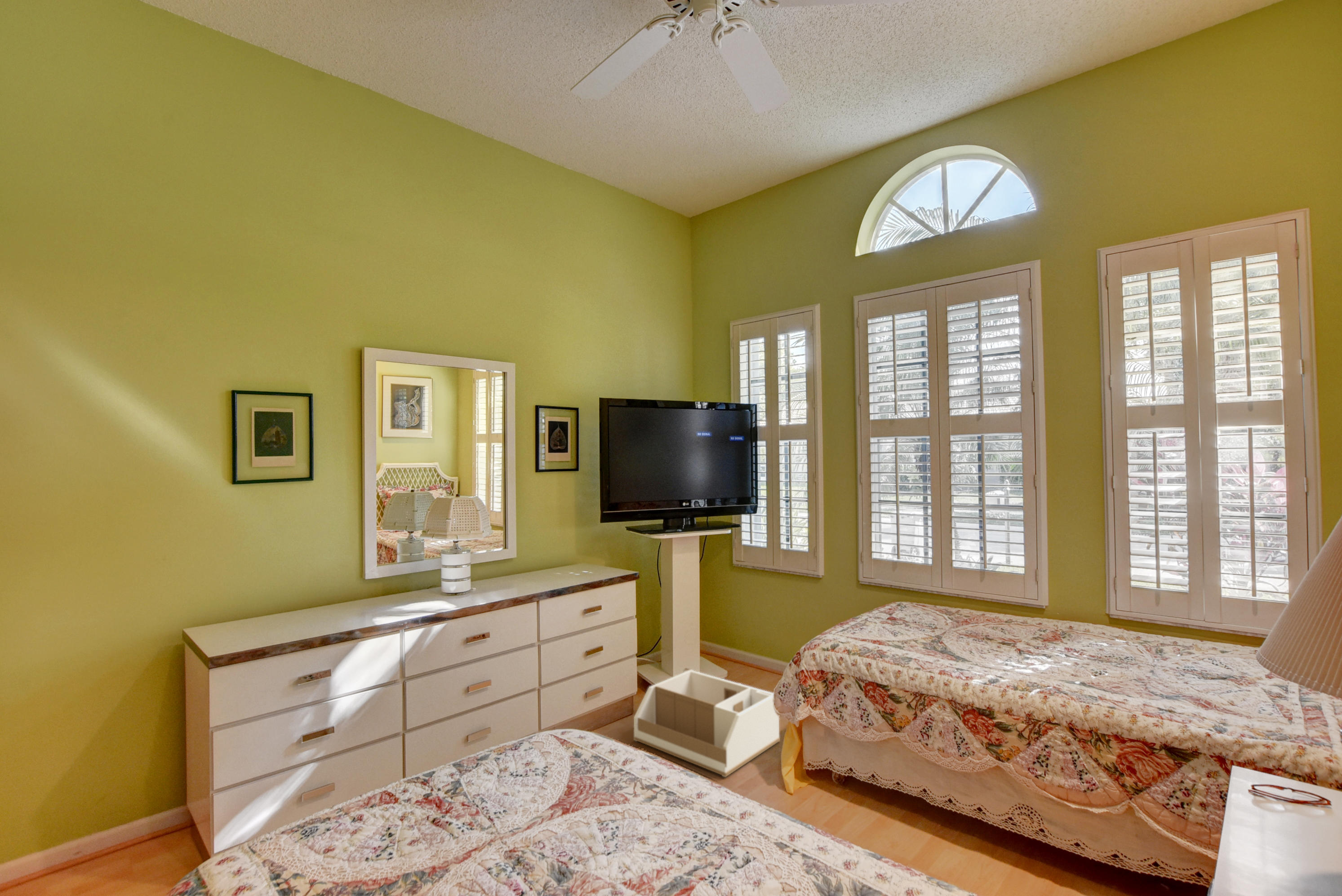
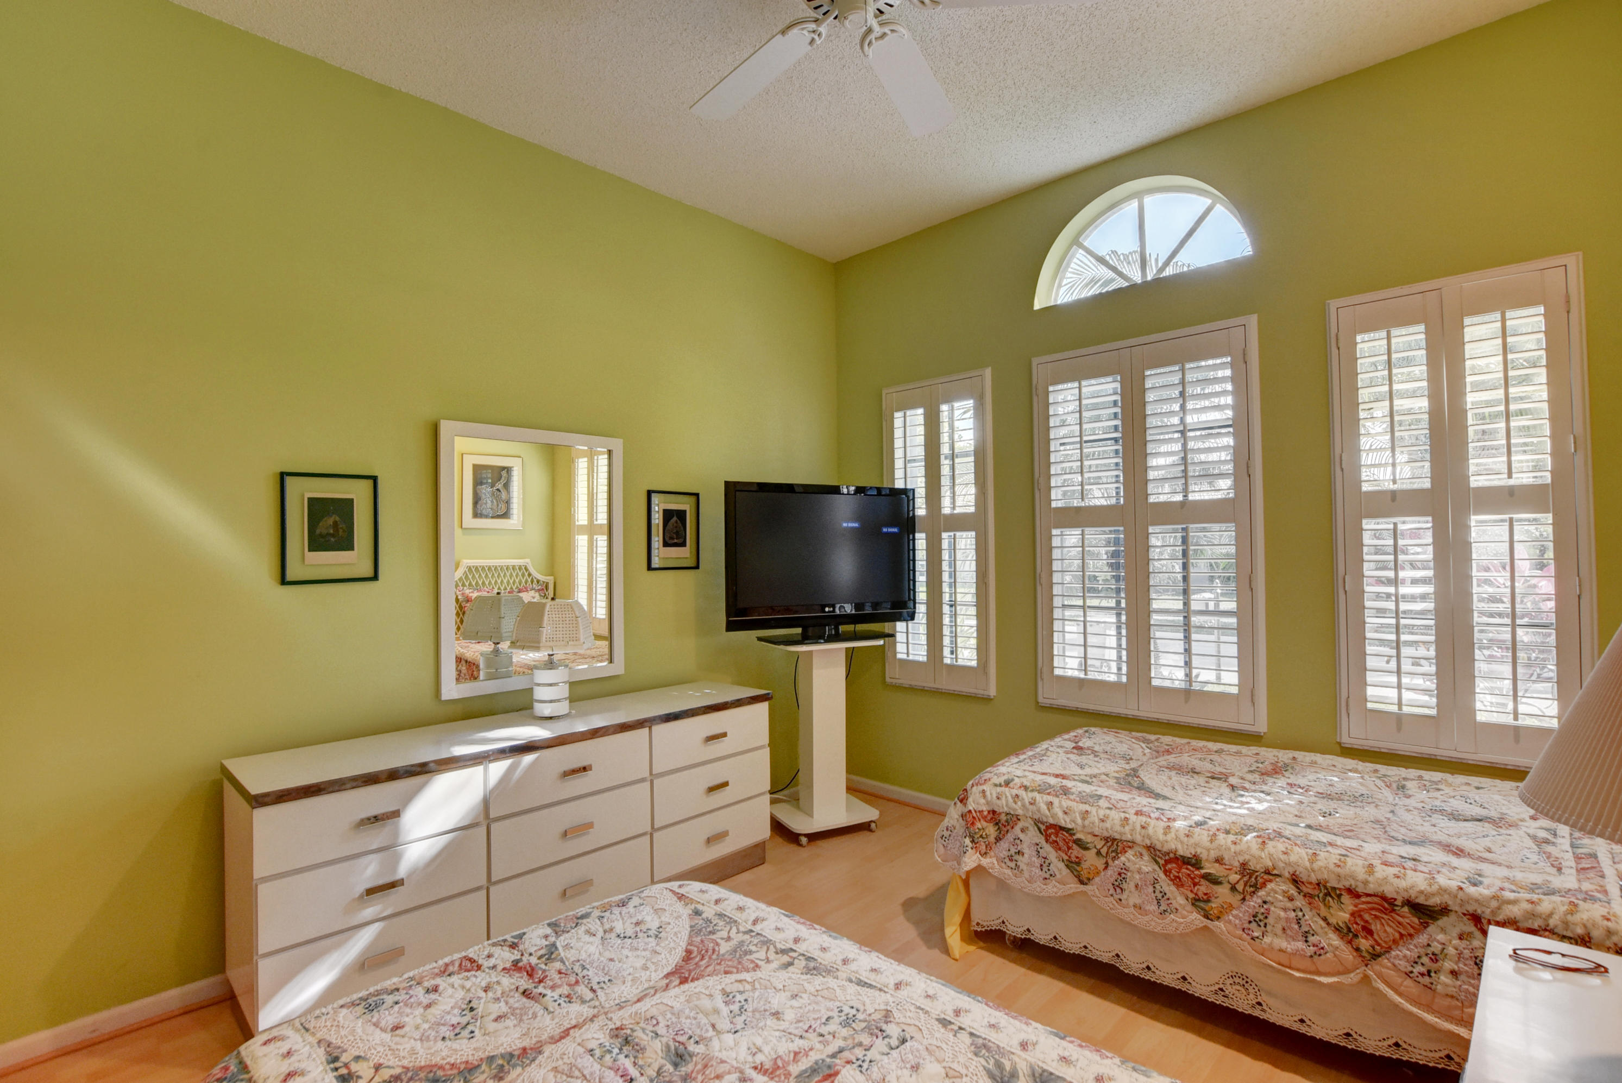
- storage bin [633,667,781,777]
